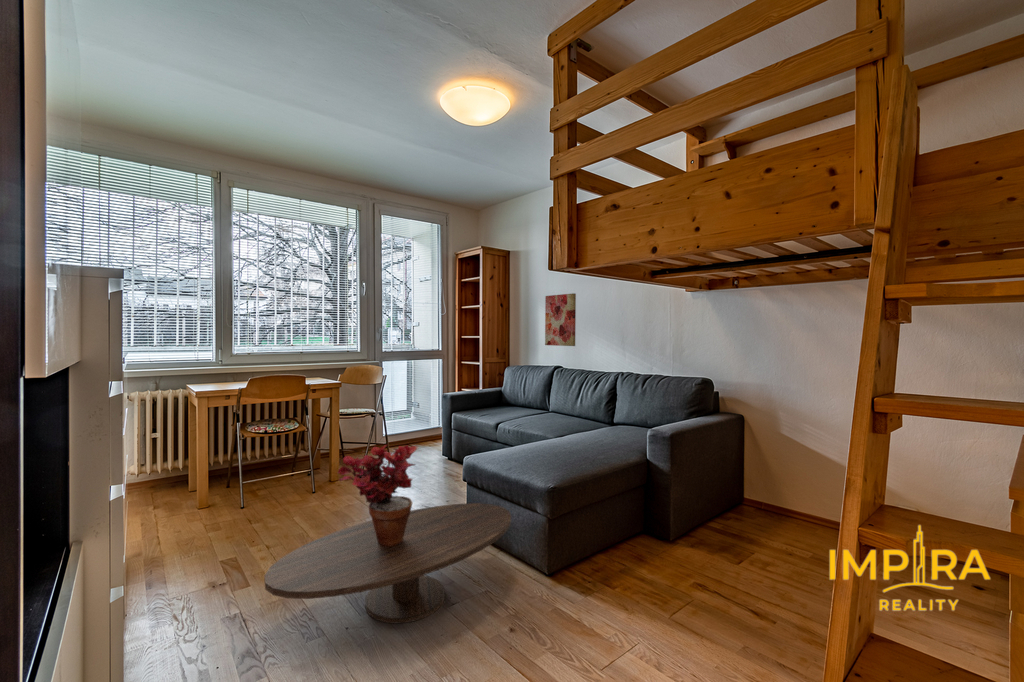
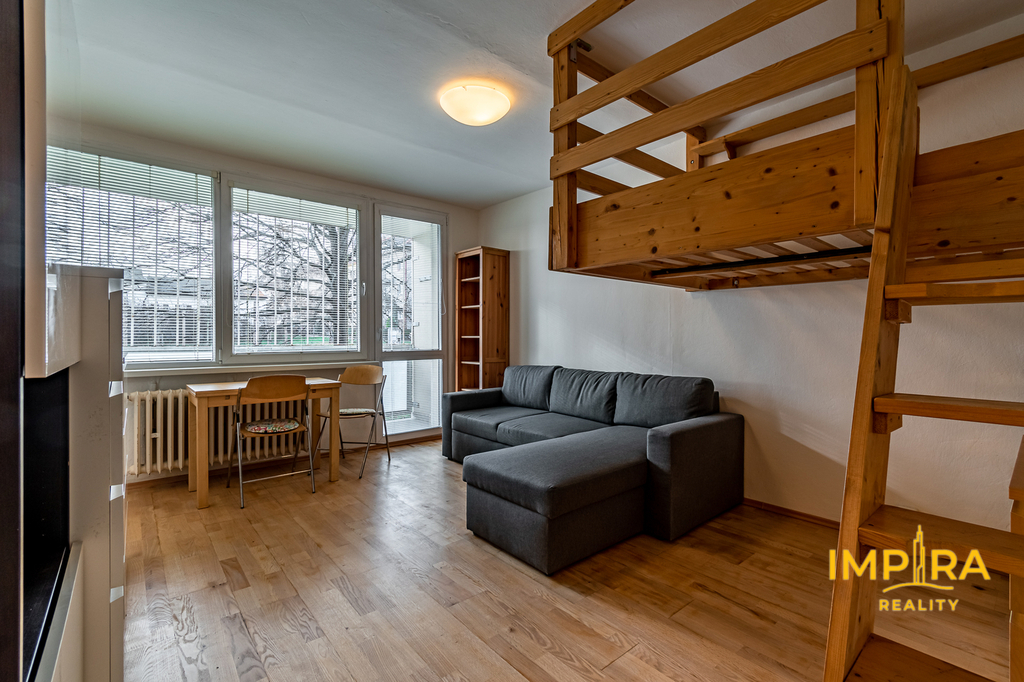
- potted plant [336,444,418,547]
- coffee table [264,502,512,625]
- wall art [544,292,577,347]
